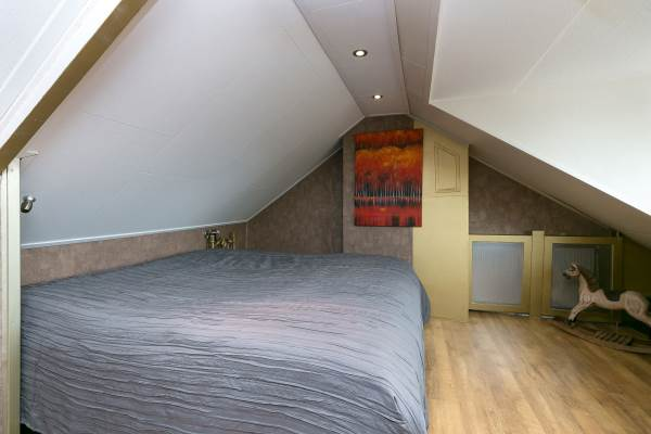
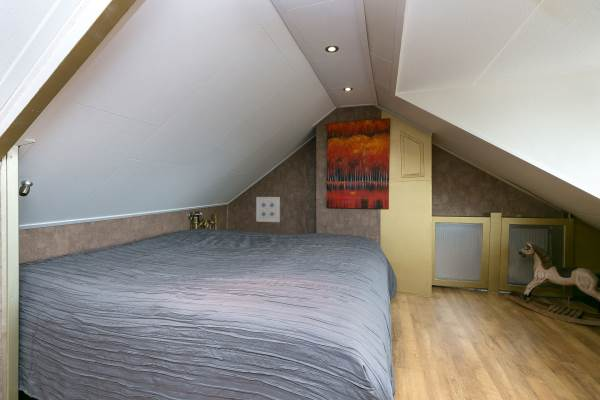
+ wall art [255,196,281,223]
